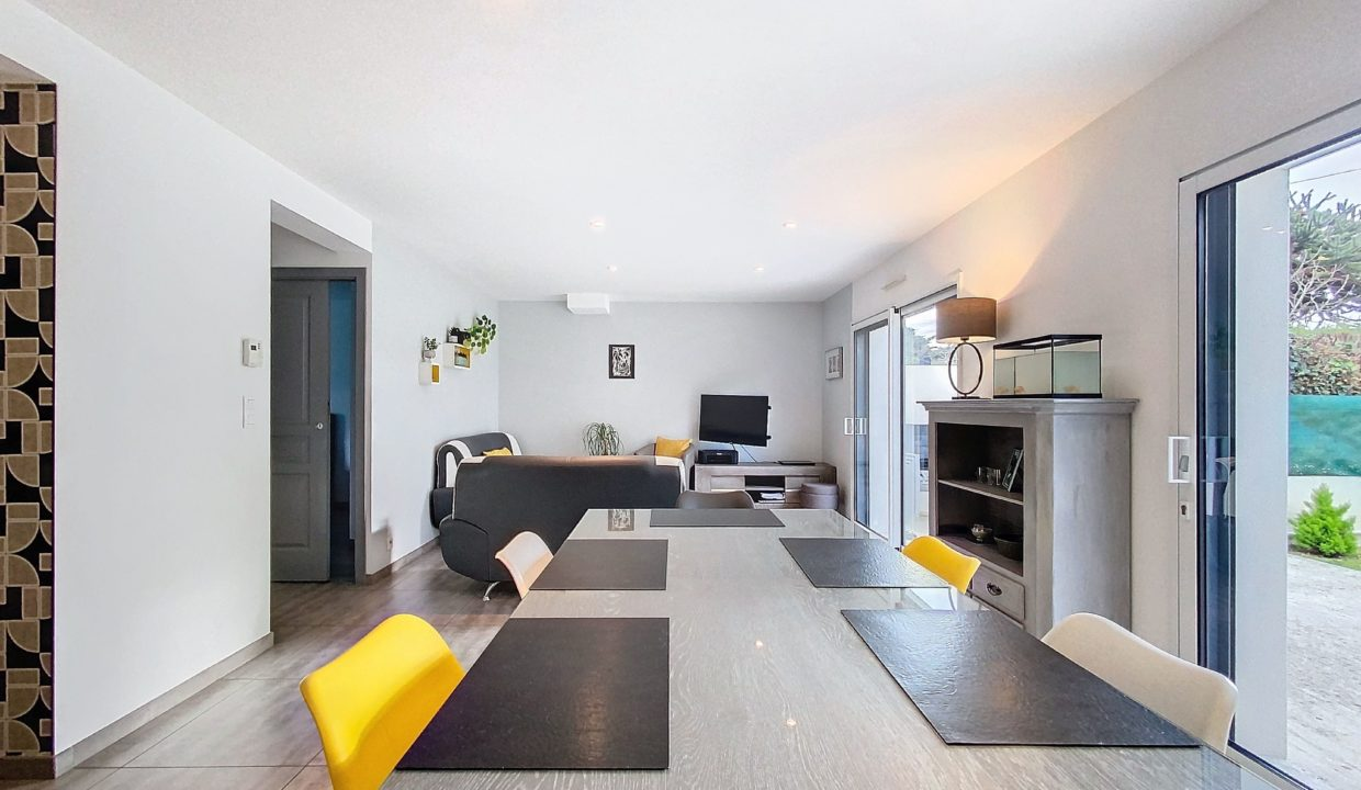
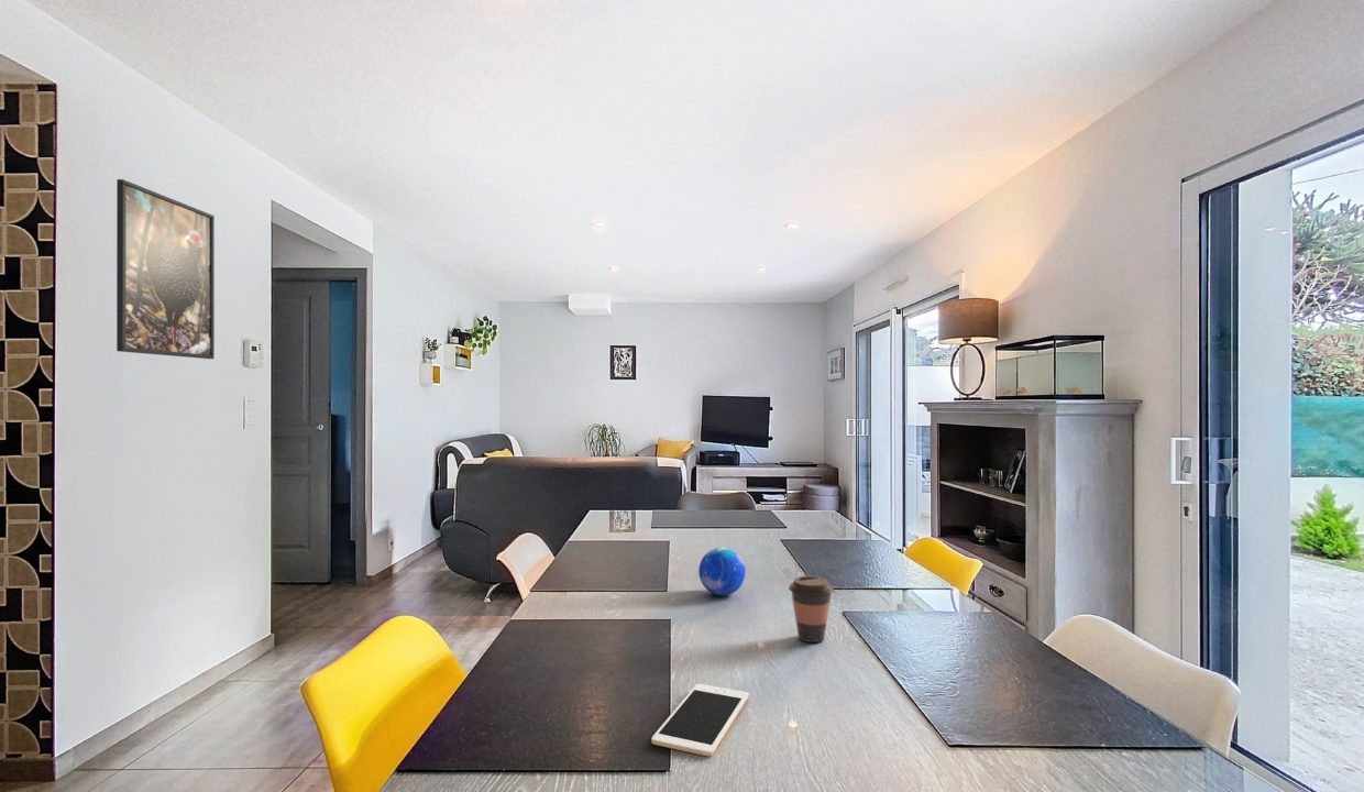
+ decorative orb [697,547,747,596]
+ coffee cup [788,575,835,644]
+ cell phone [650,683,750,757]
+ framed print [116,178,216,360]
